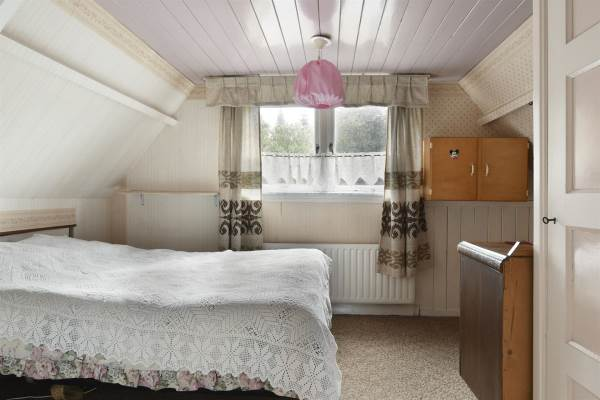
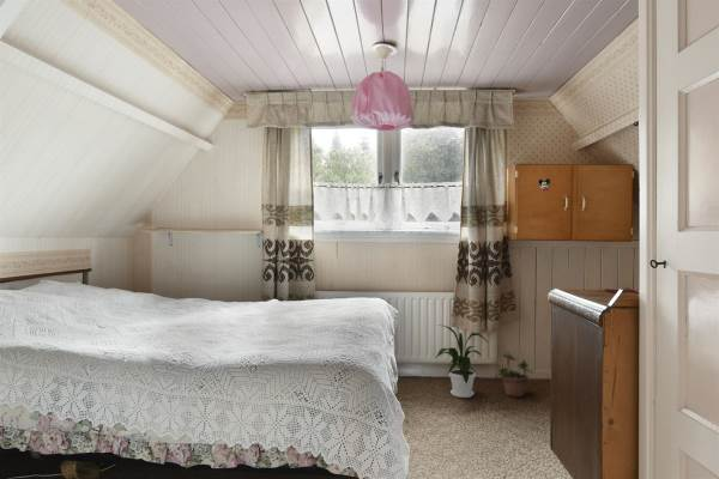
+ house plant [434,323,490,399]
+ potted plant [496,348,534,399]
